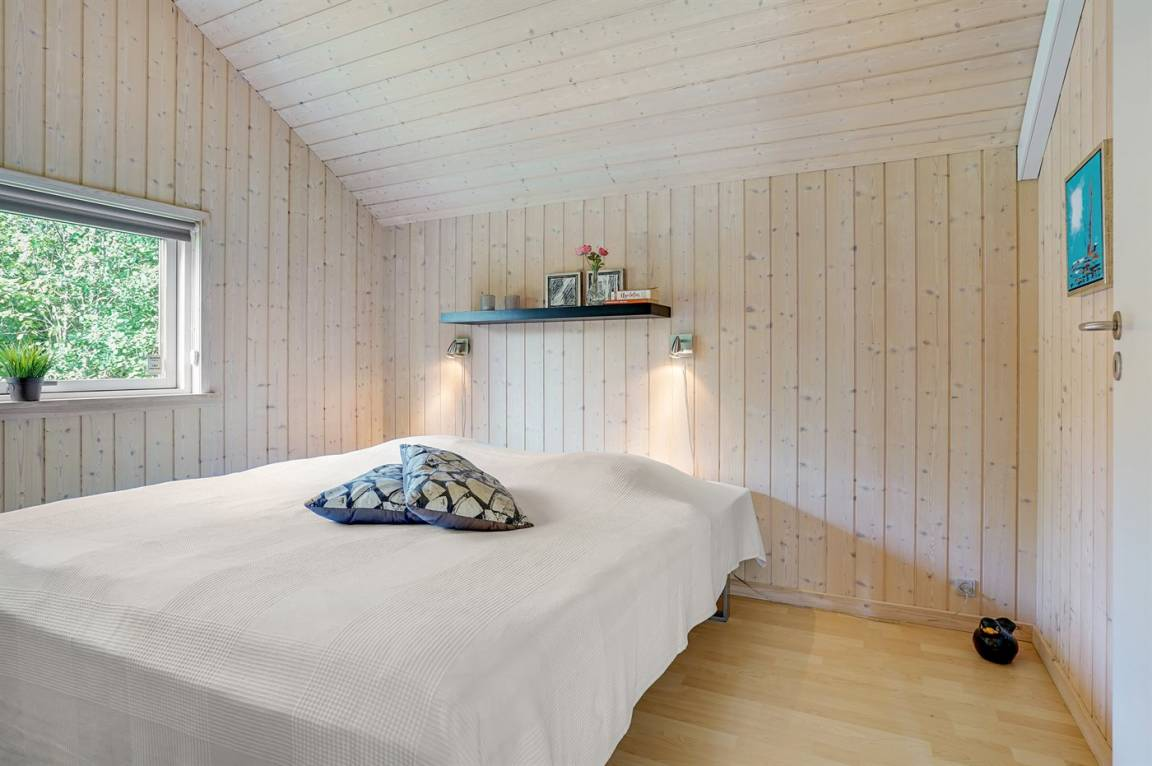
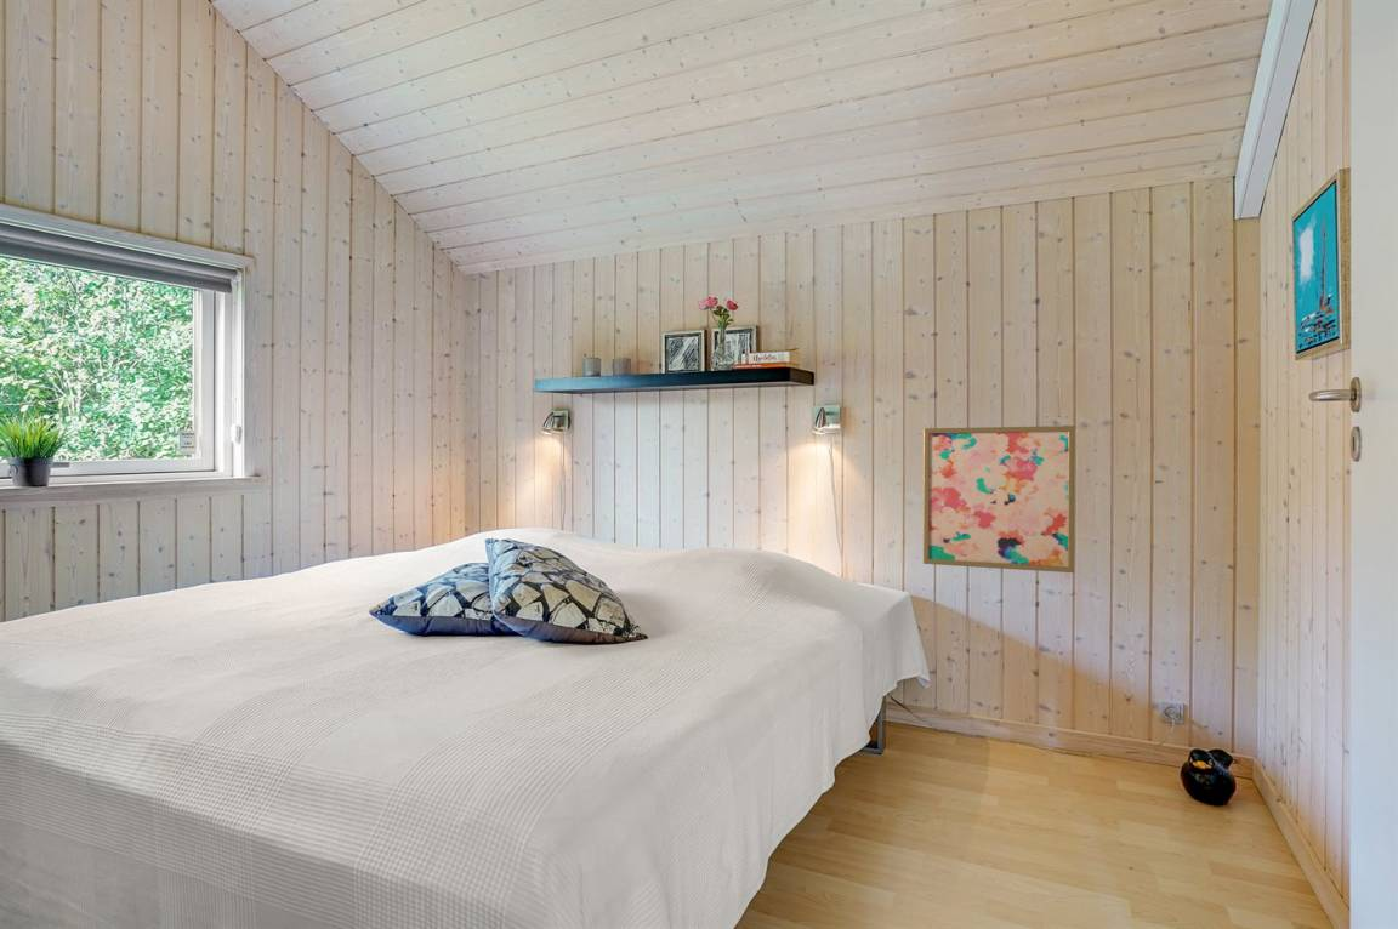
+ wall art [922,424,1076,574]
